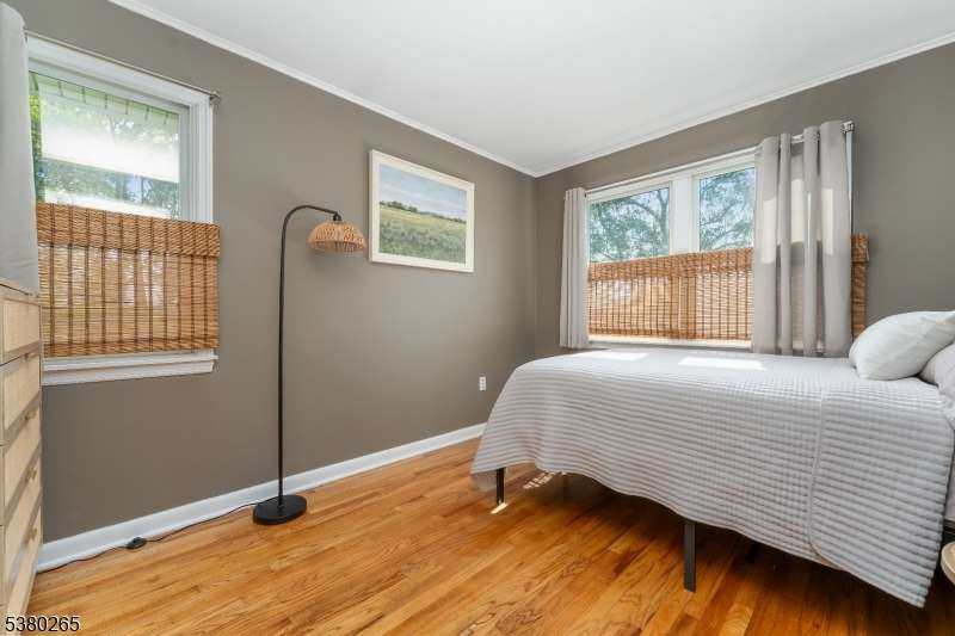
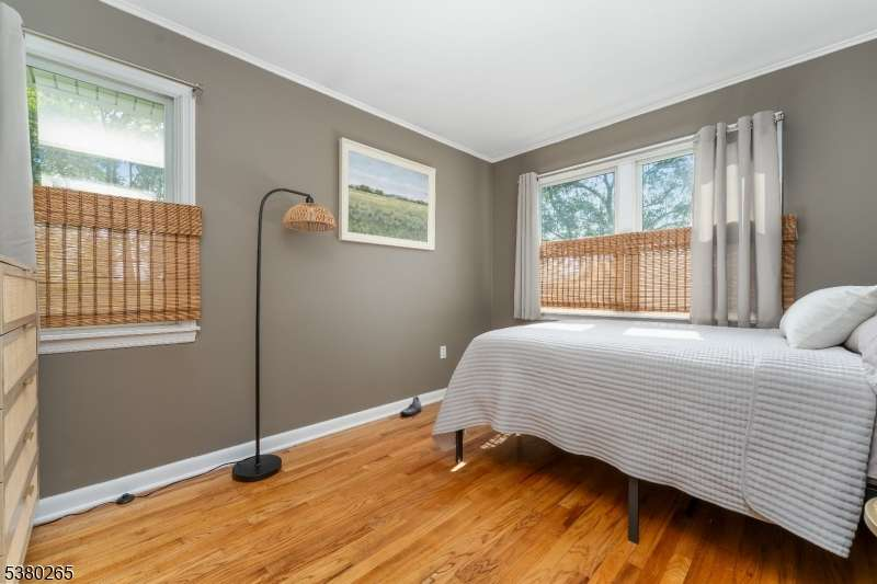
+ shoe [399,396,423,417]
